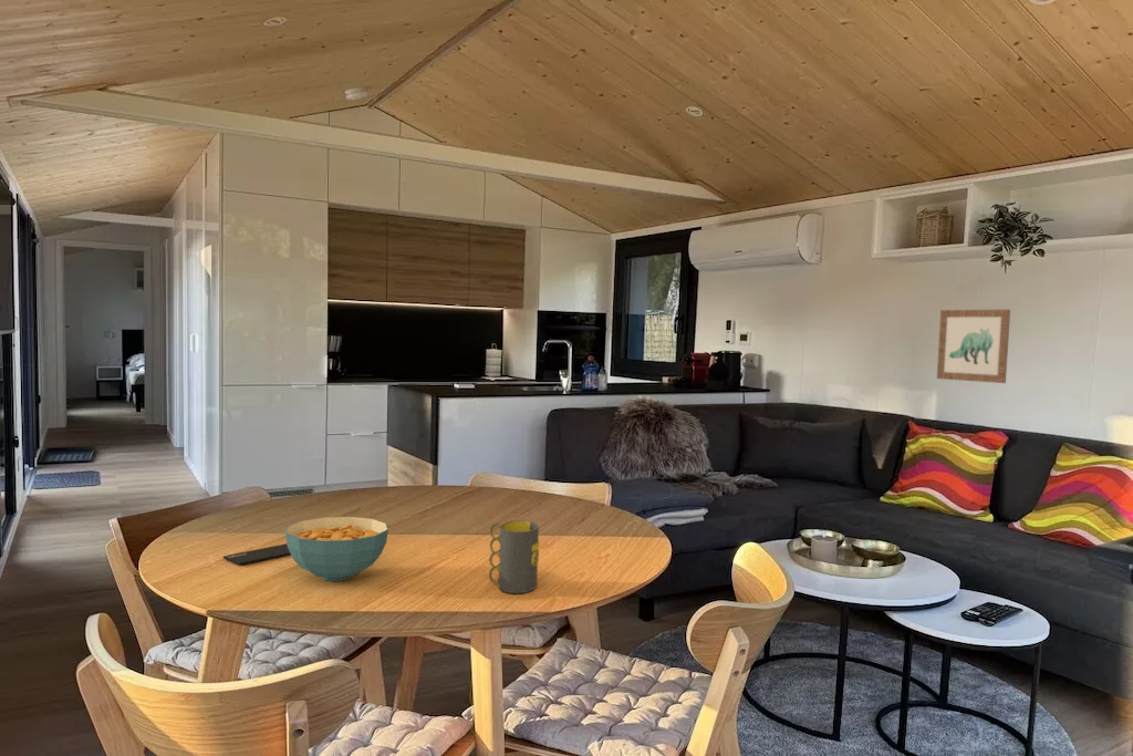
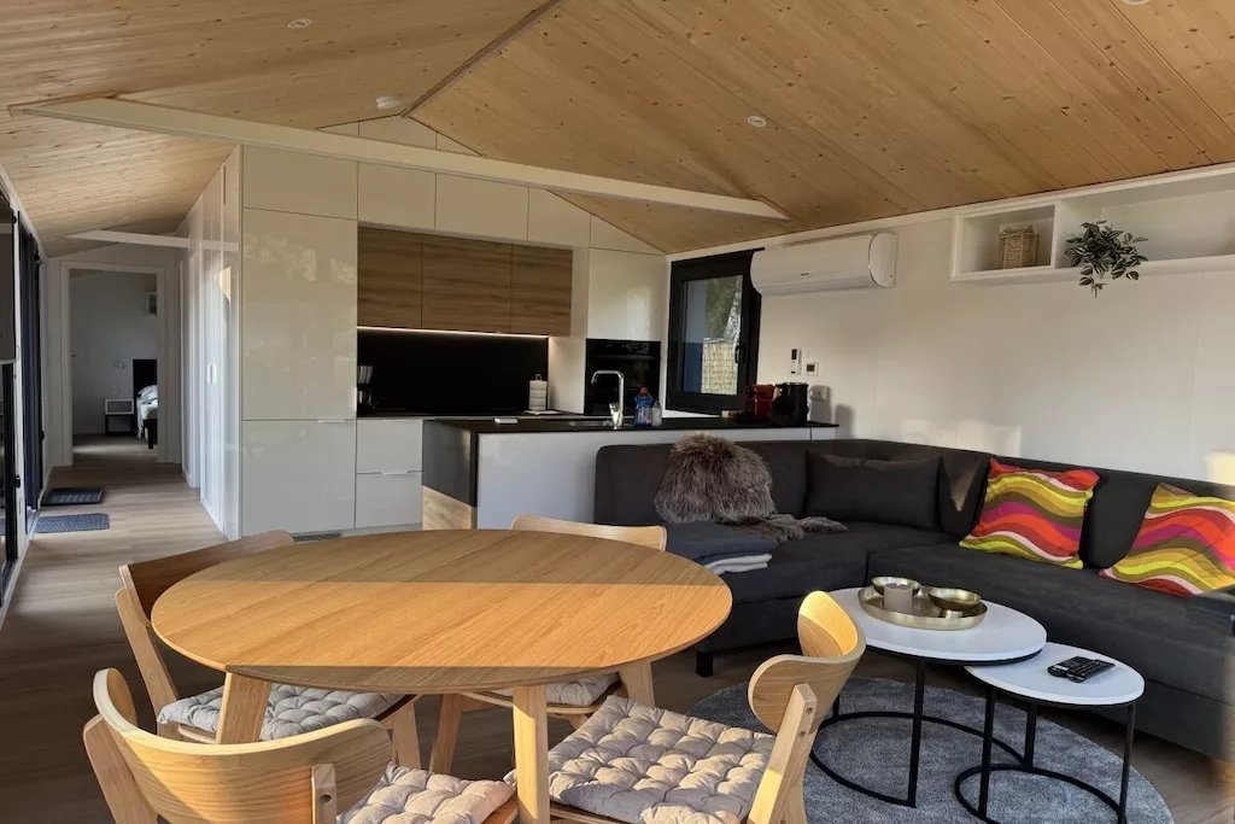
- wall art [936,309,1011,384]
- mug [488,519,540,594]
- smartphone [222,542,291,566]
- cereal bowl [284,516,389,582]
